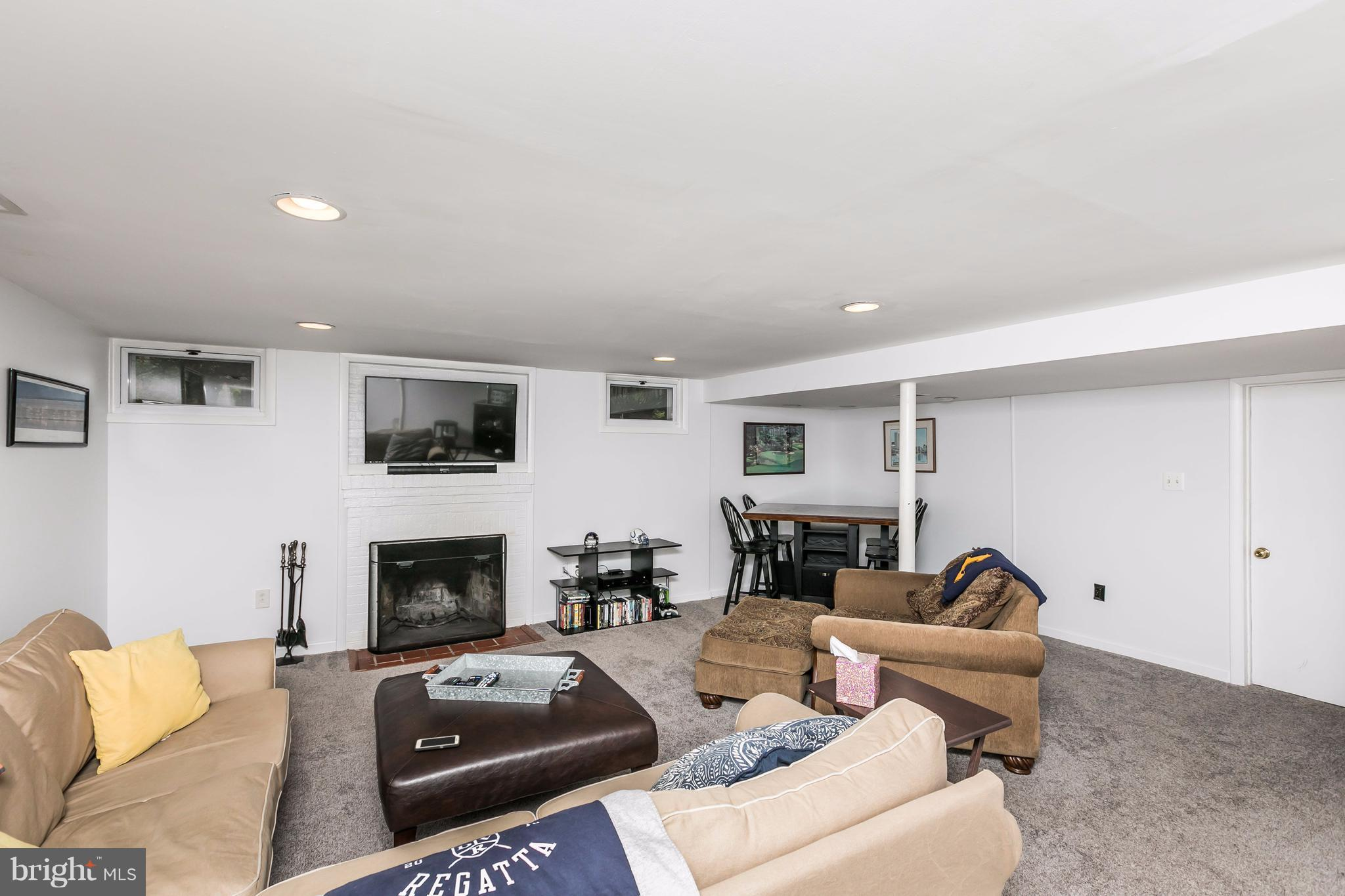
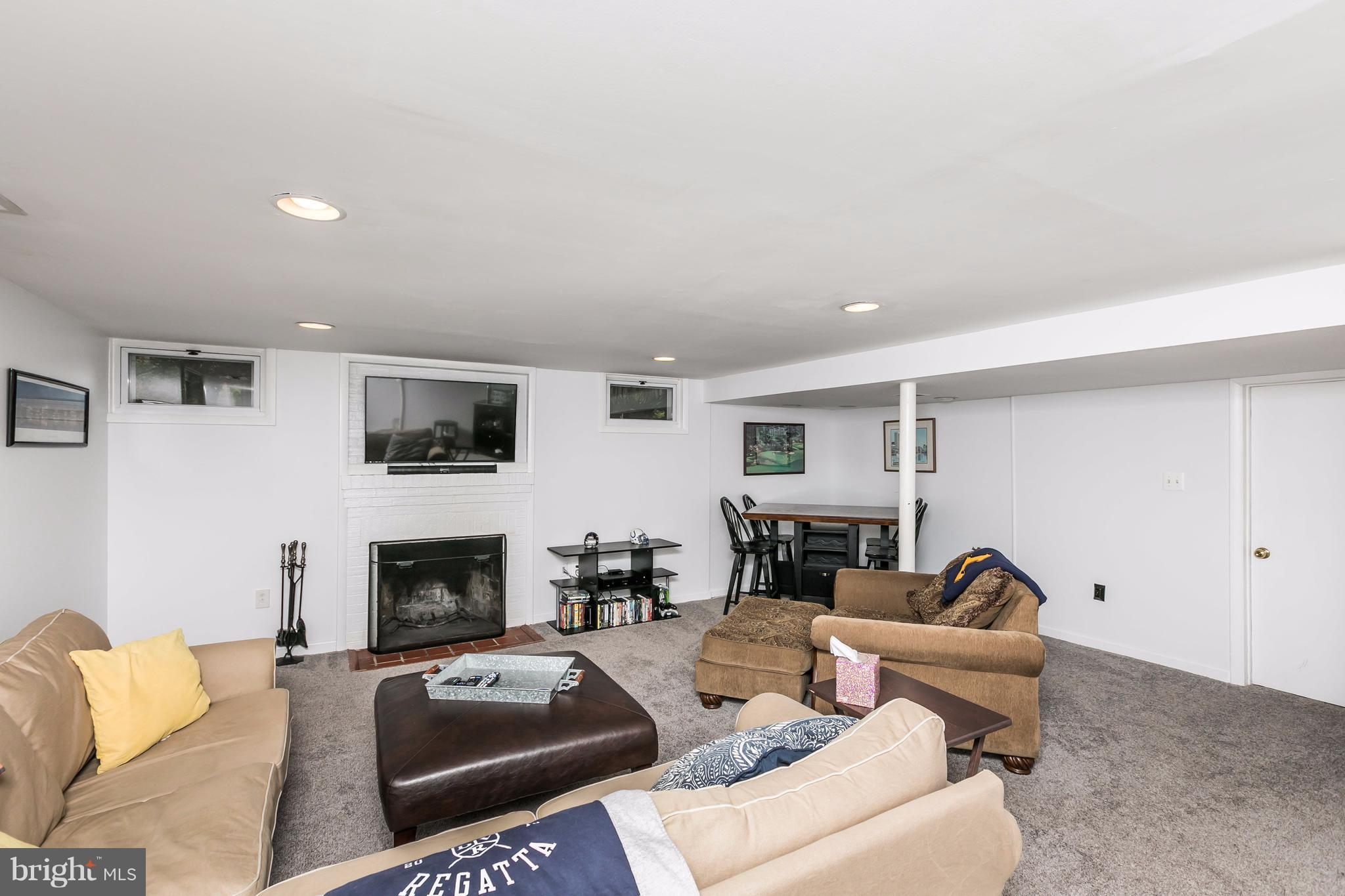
- cell phone [414,735,460,752]
